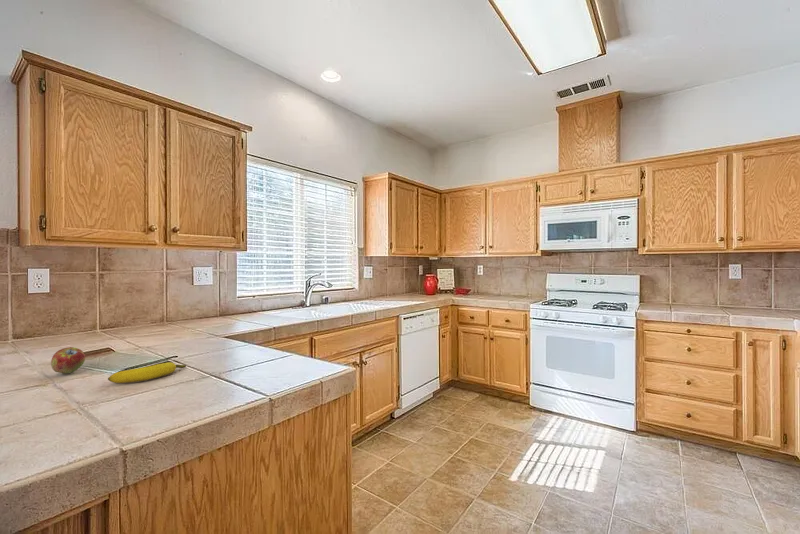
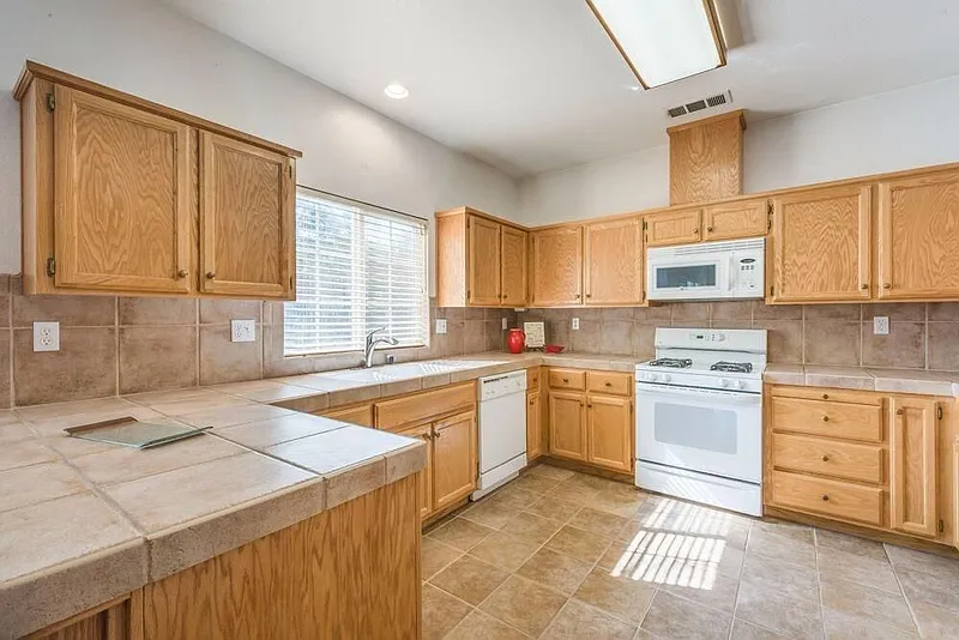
- banana [107,361,187,384]
- fruit [50,346,86,374]
